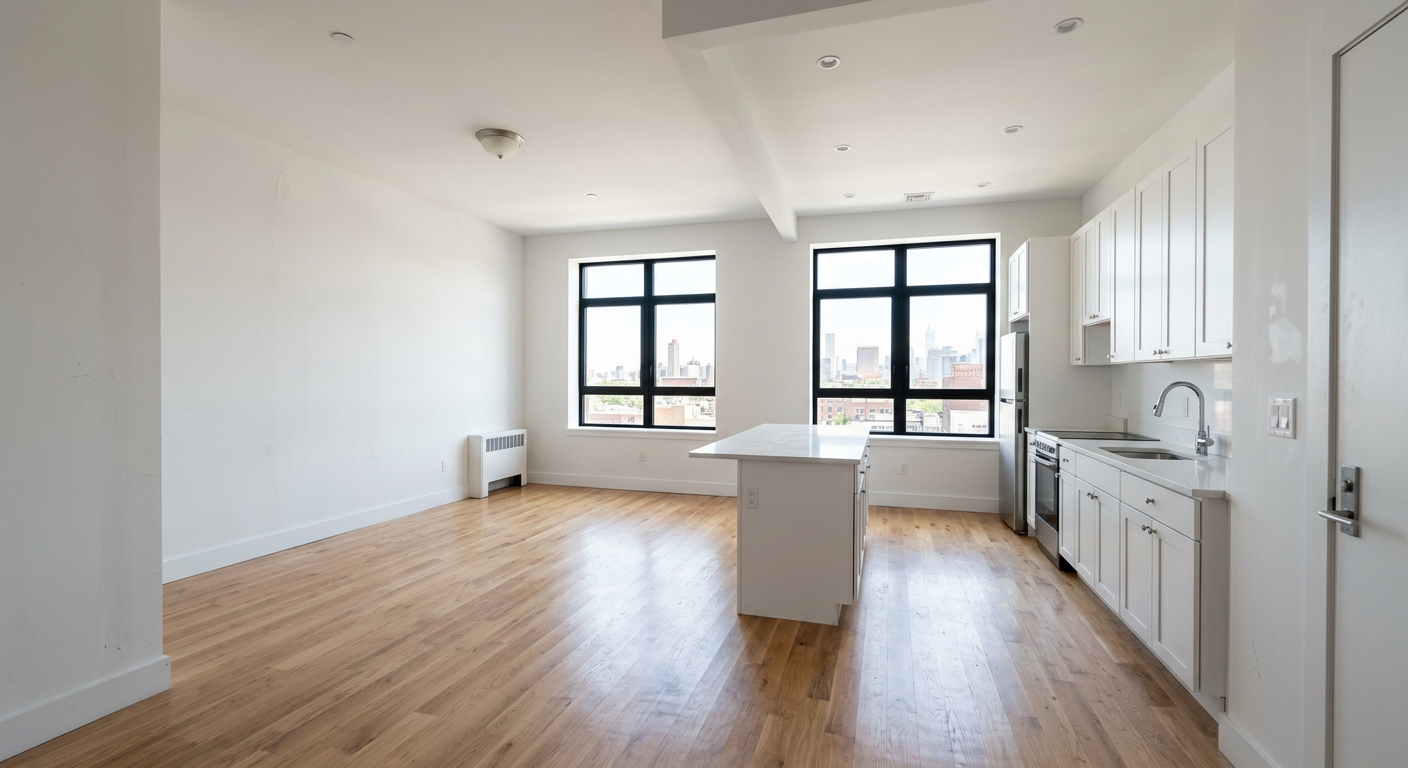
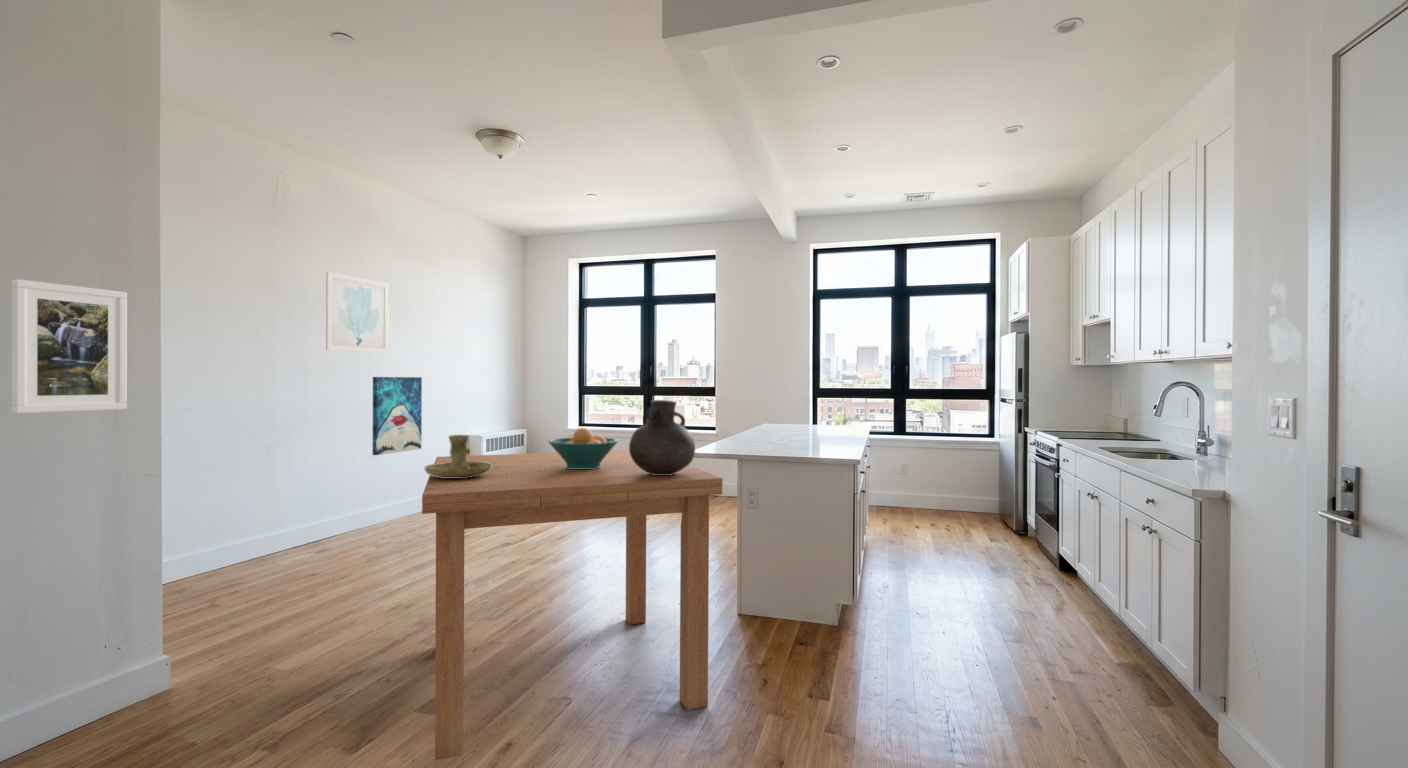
+ wall art [372,376,423,456]
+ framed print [11,278,128,414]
+ candle holder [423,434,492,478]
+ fruit bowl [547,427,620,469]
+ wall art [325,271,390,355]
+ dining table [421,449,723,761]
+ vase [628,399,696,475]
